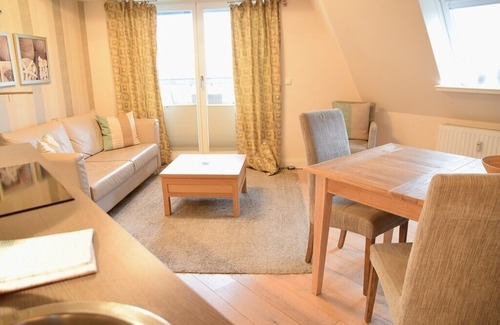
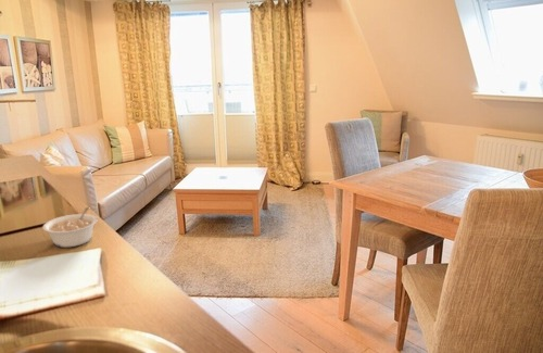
+ legume [41,206,99,249]
